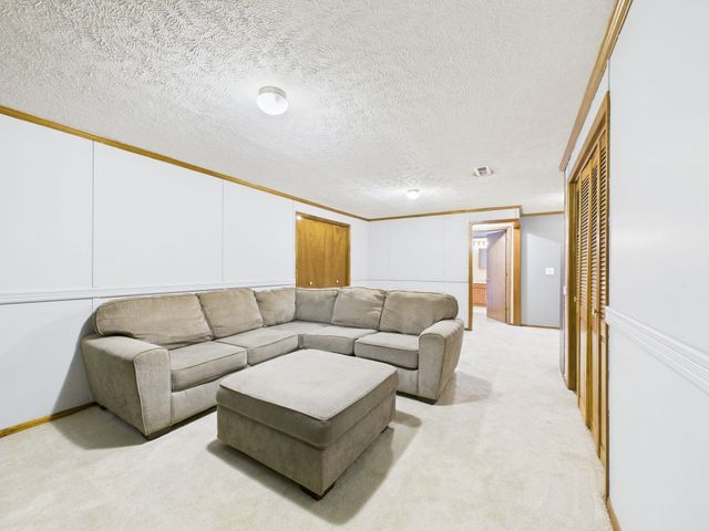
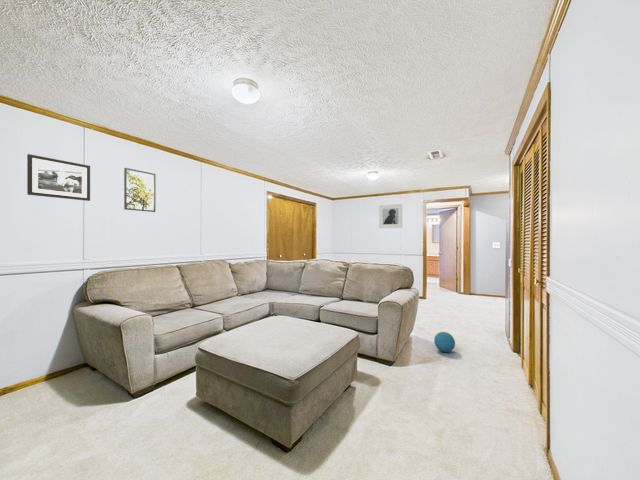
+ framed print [123,167,157,213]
+ ball [433,331,456,353]
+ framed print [378,203,403,229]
+ picture frame [26,153,91,202]
